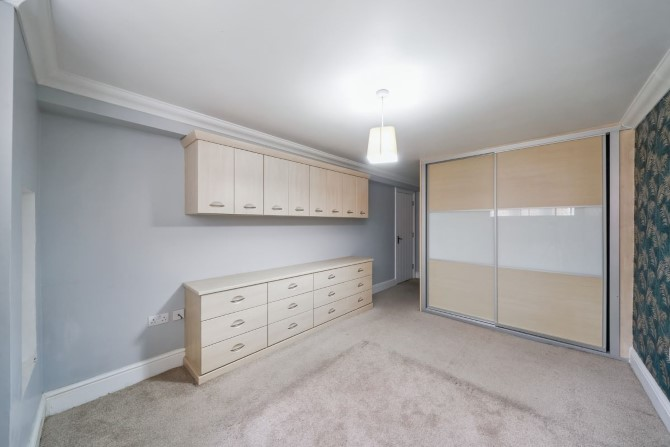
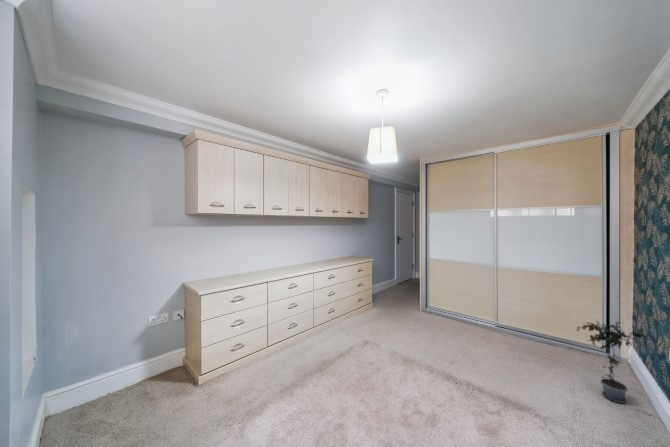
+ potted plant [576,320,649,404]
